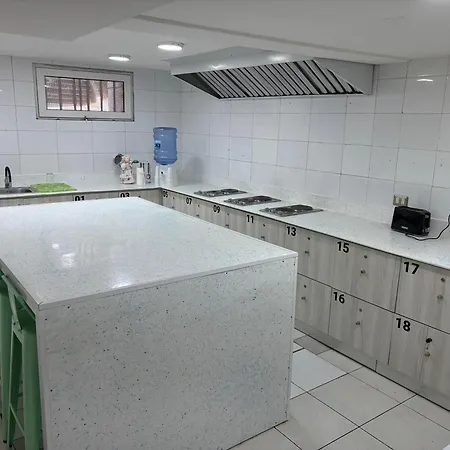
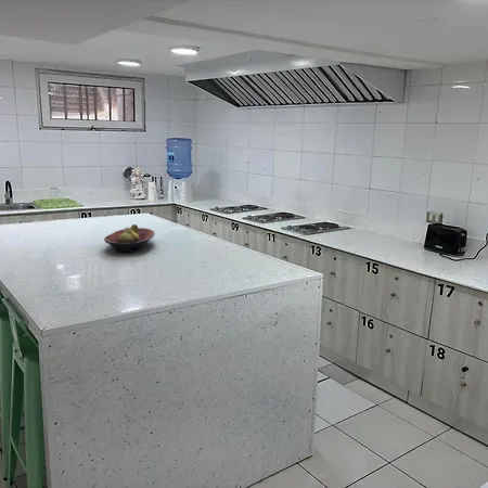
+ fruit bowl [103,223,156,254]
